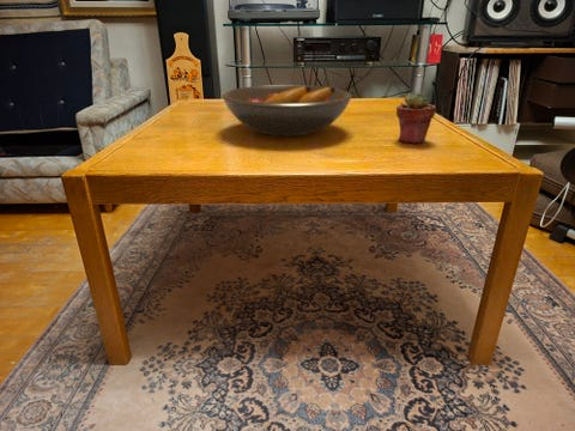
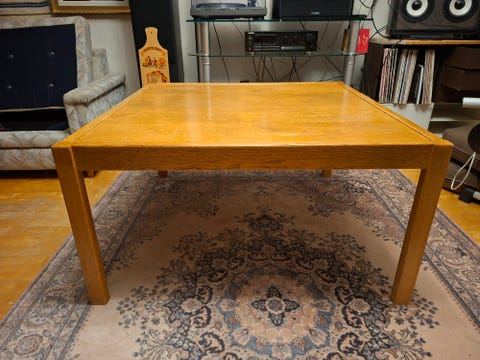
- potted succulent [395,90,436,145]
- fruit bowl [220,84,353,136]
